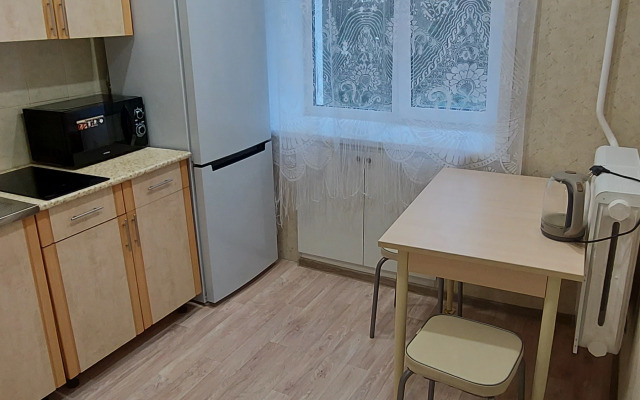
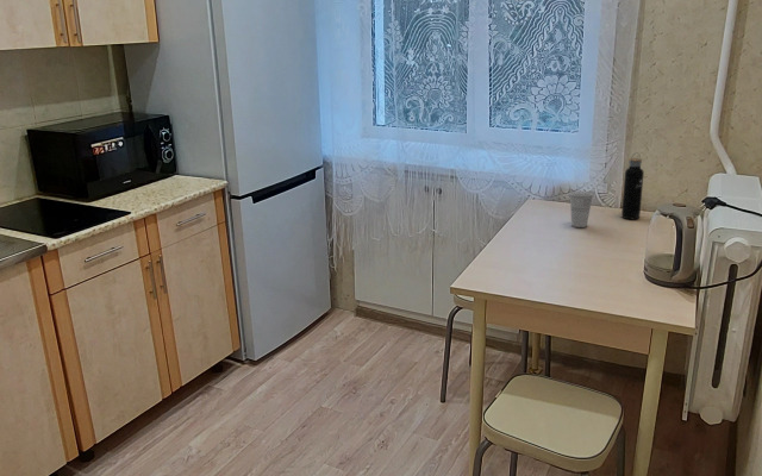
+ cup [568,190,594,228]
+ water bottle [620,152,645,220]
